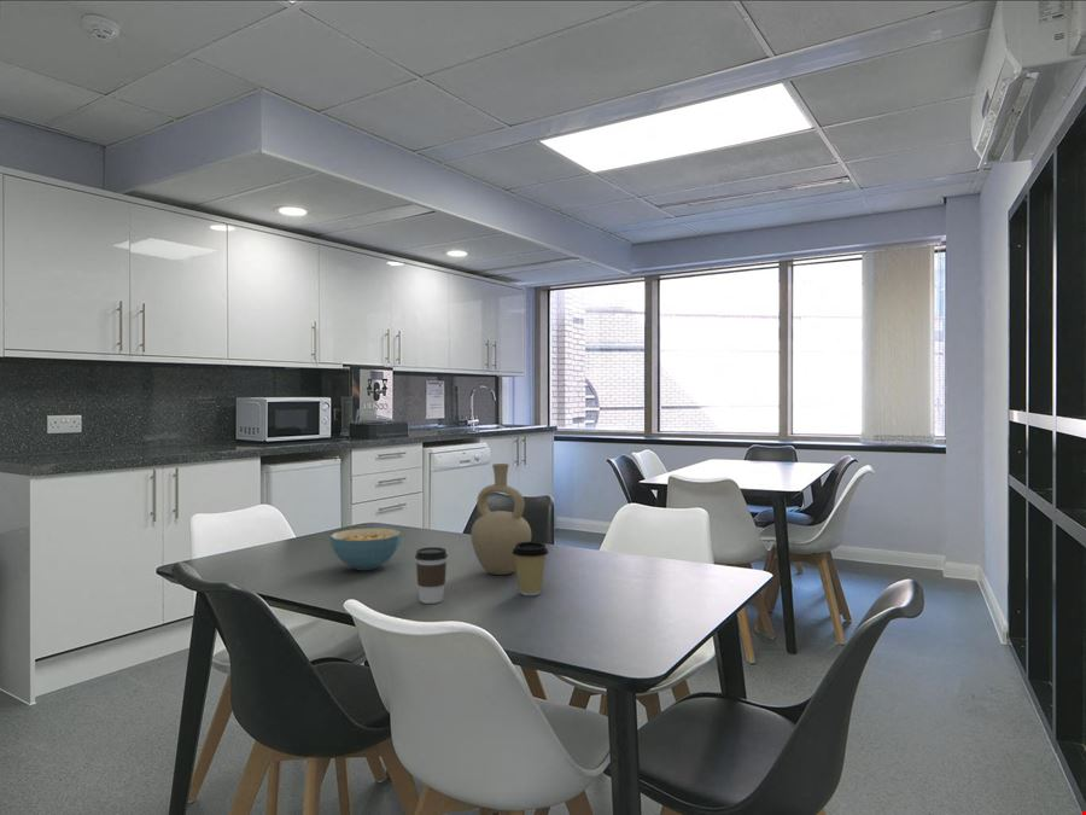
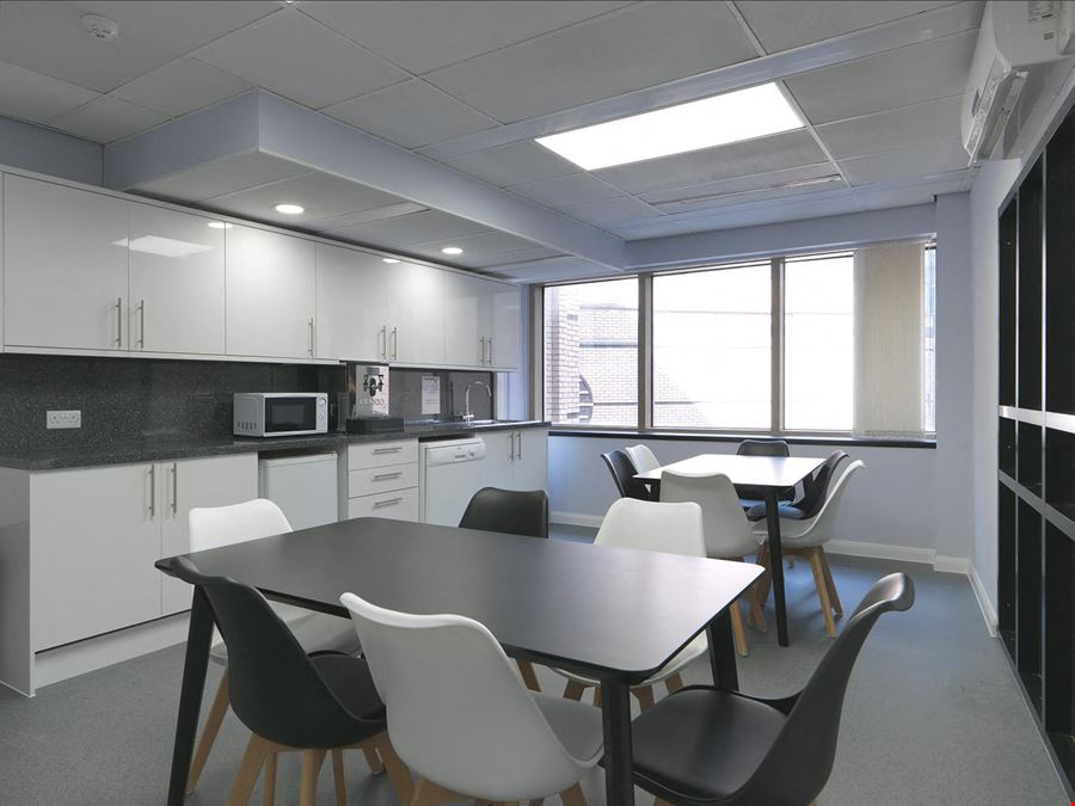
- coffee cup [512,541,549,596]
- coffee cup [414,546,449,605]
- cereal bowl [329,528,403,571]
- vase [469,462,532,576]
